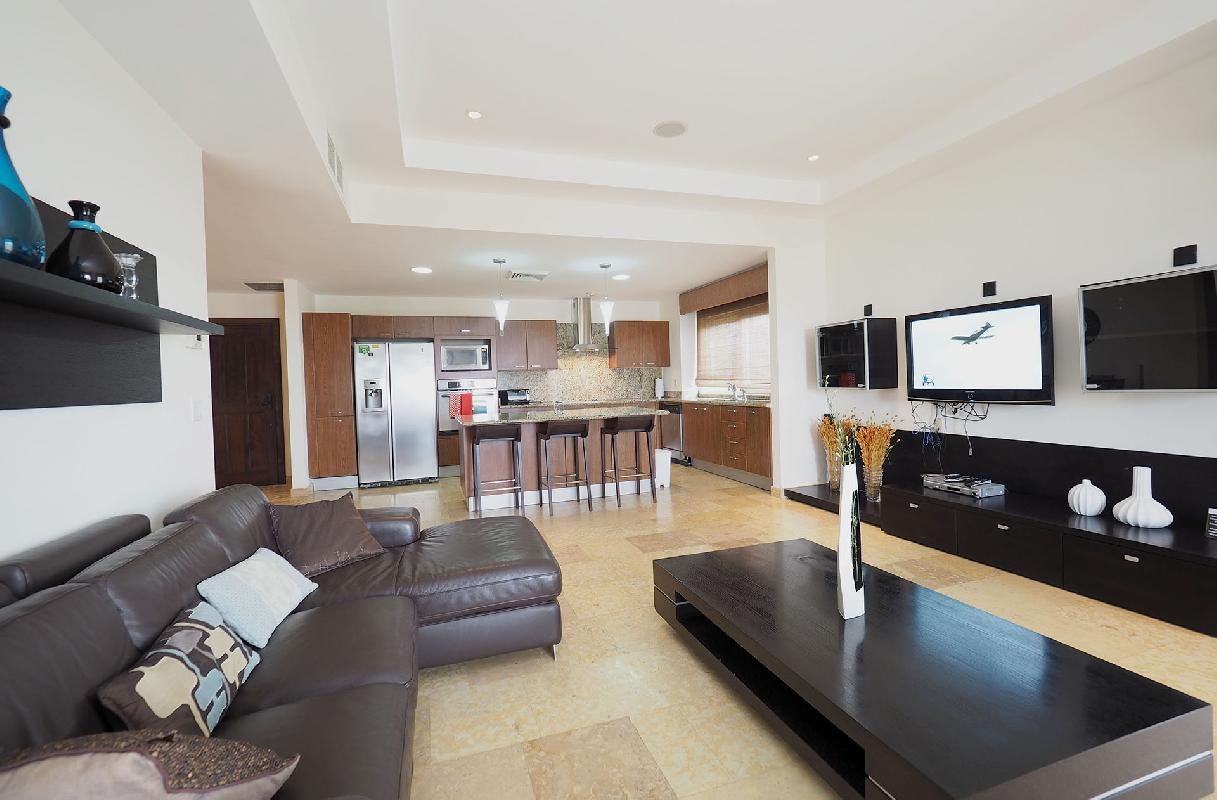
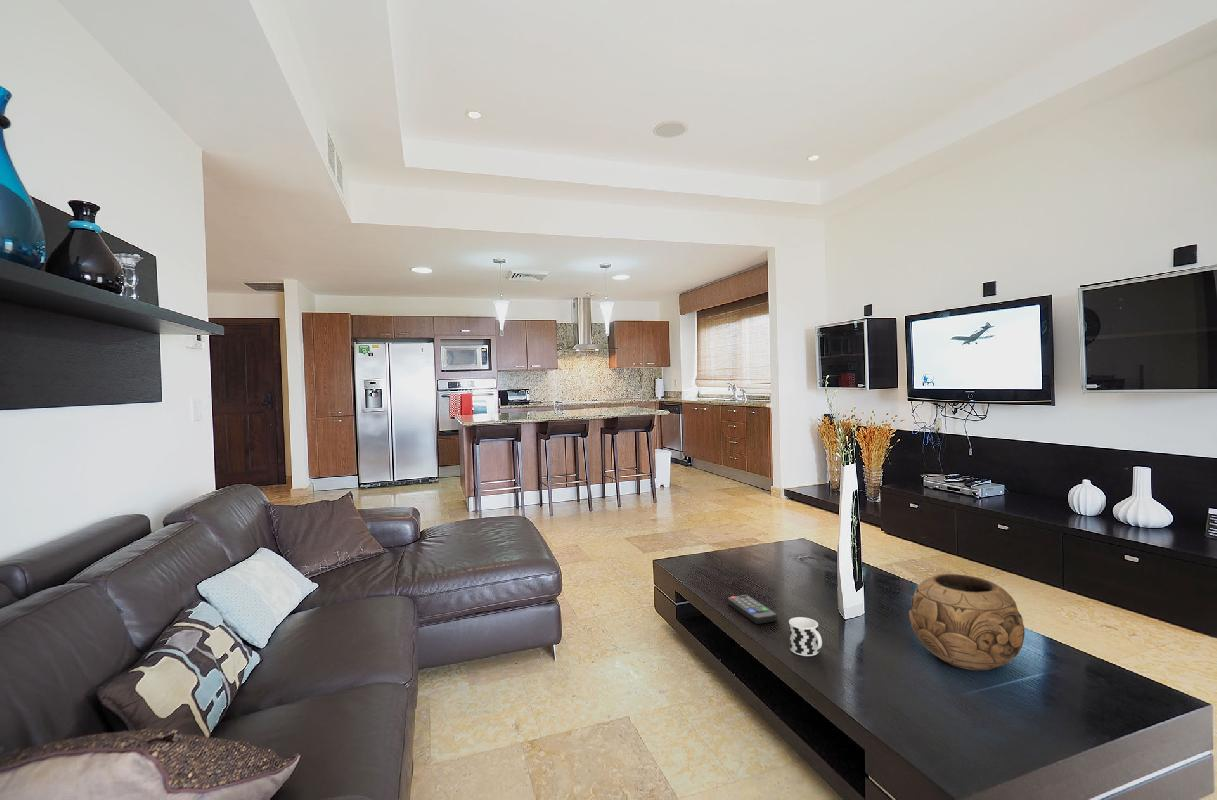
+ decorative bowl [908,573,1026,671]
+ remote control [727,594,778,625]
+ cup [788,616,823,657]
